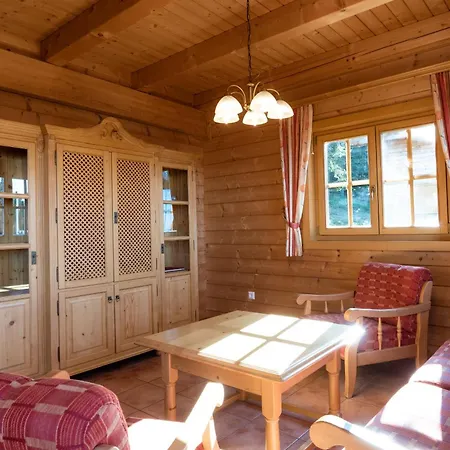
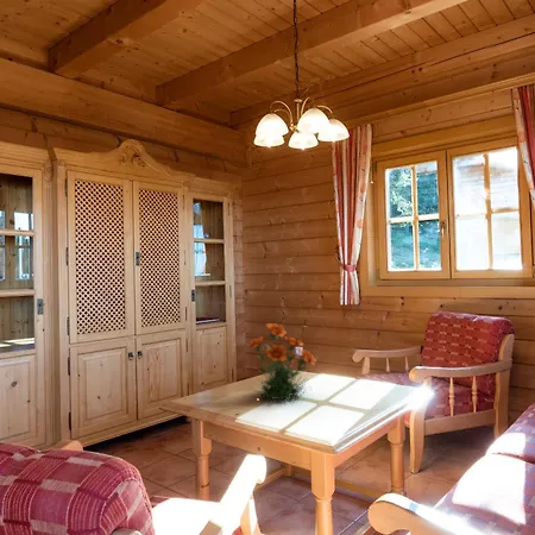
+ flower plant [246,322,317,402]
